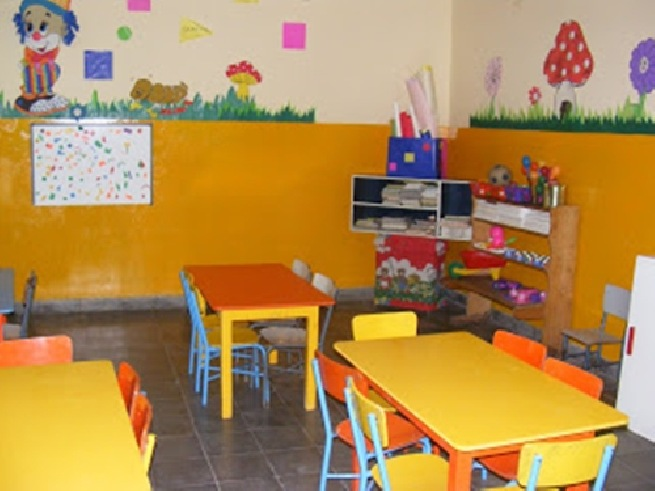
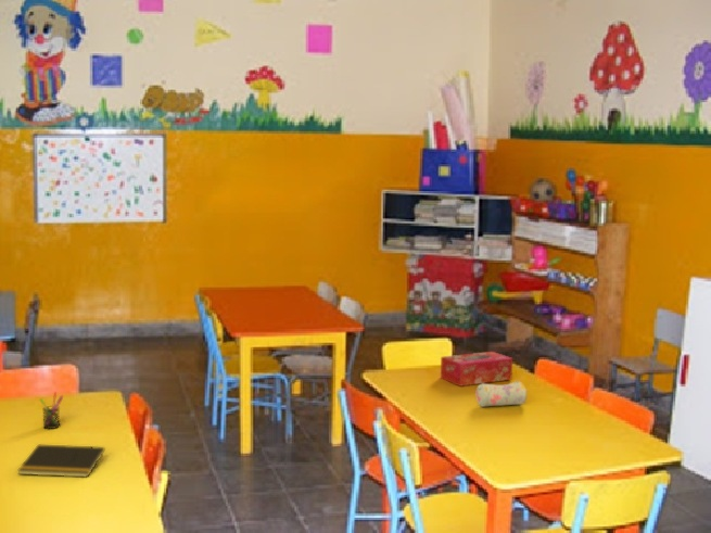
+ tissue box [440,351,513,388]
+ pen holder [39,391,64,430]
+ notepad [16,443,105,478]
+ pencil case [474,380,528,408]
